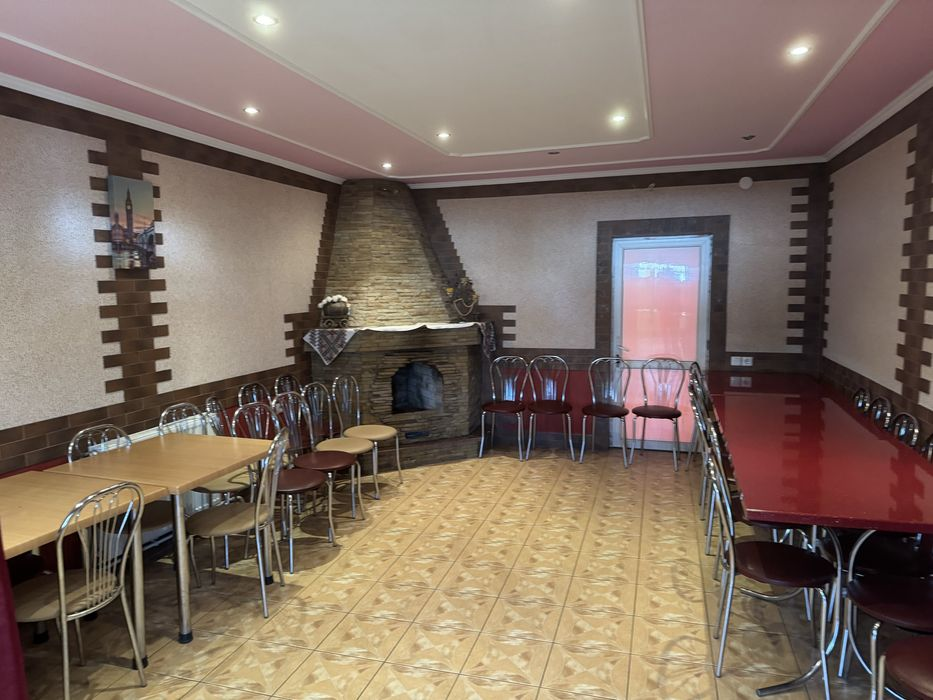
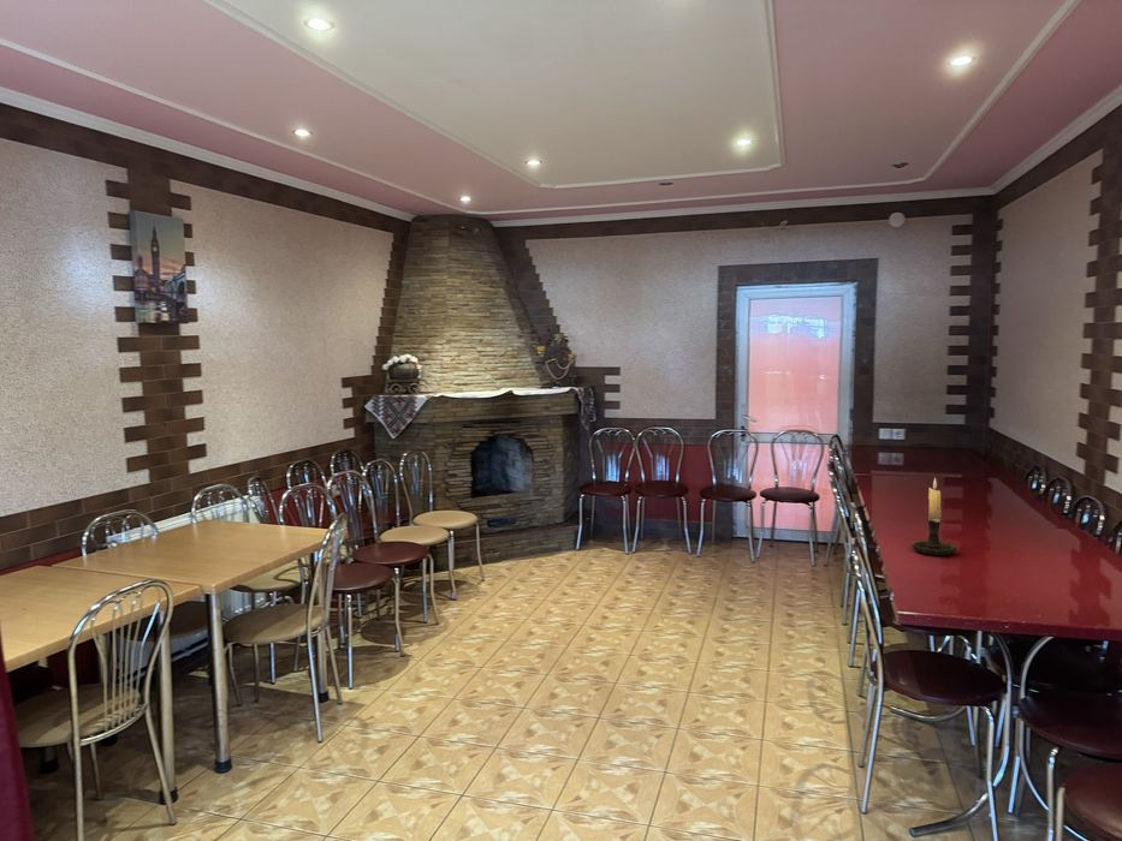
+ candle holder [910,477,957,556]
